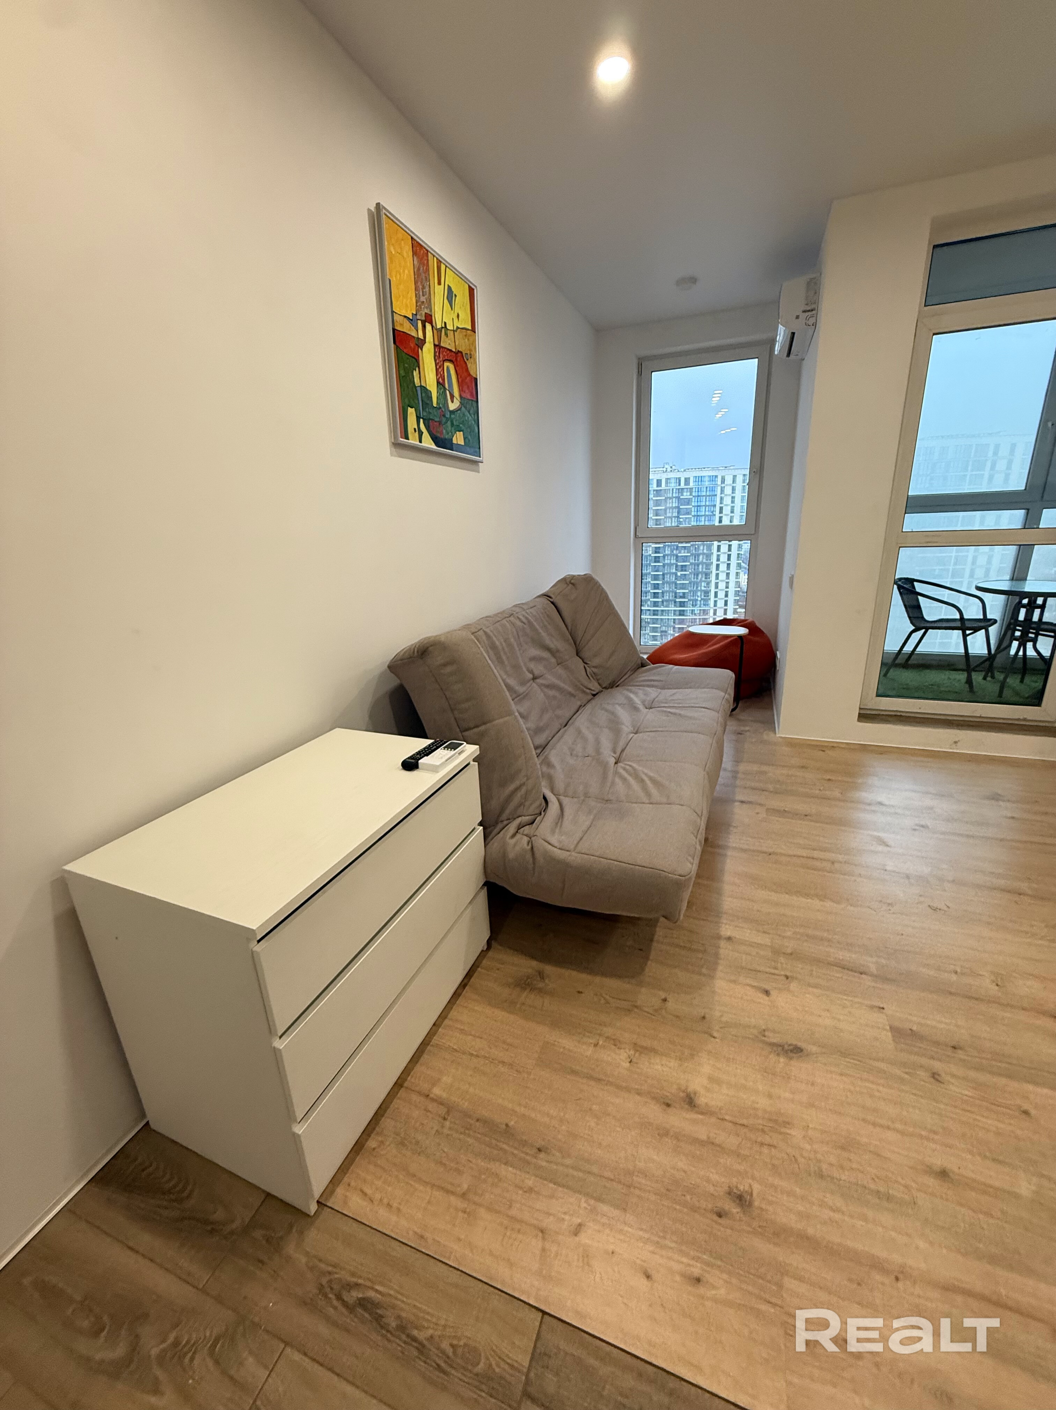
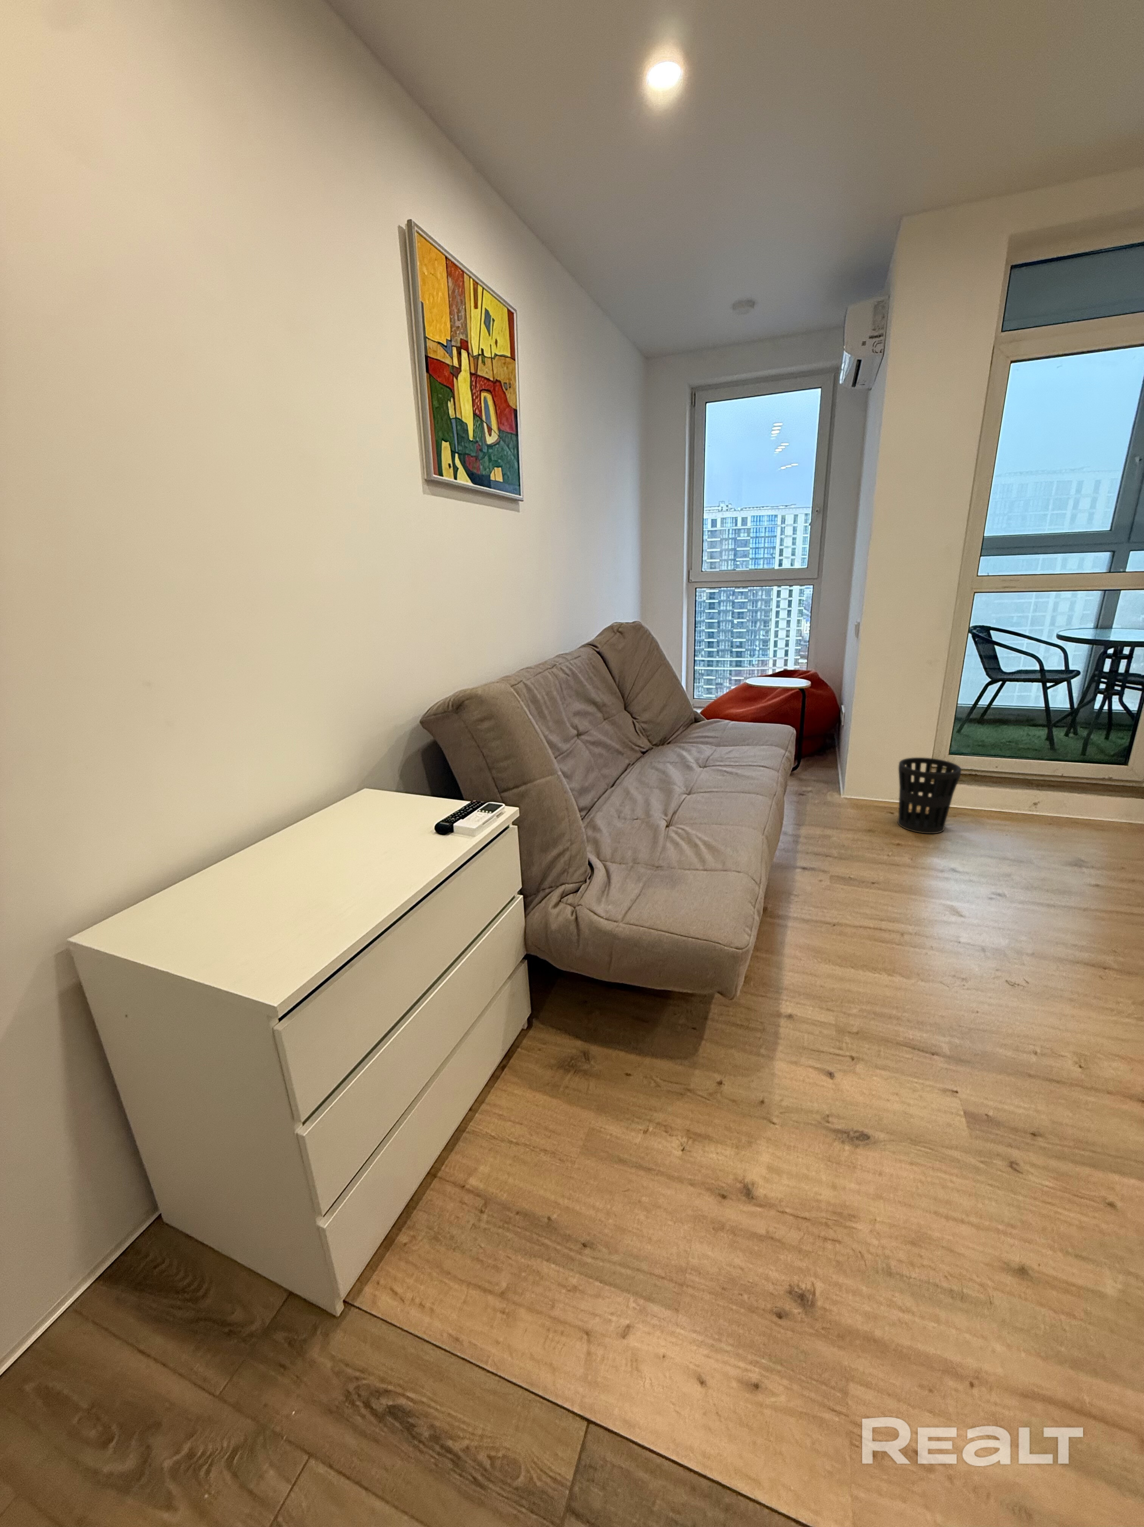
+ wastebasket [898,757,961,834]
